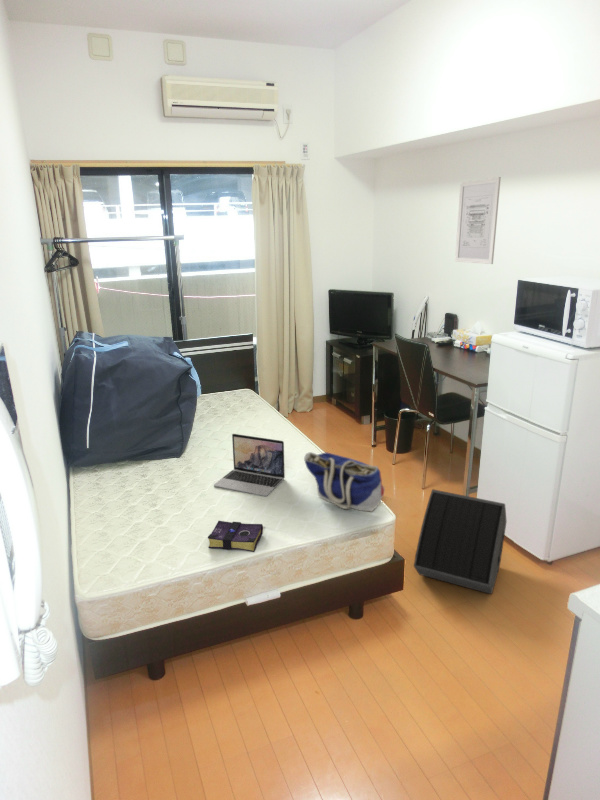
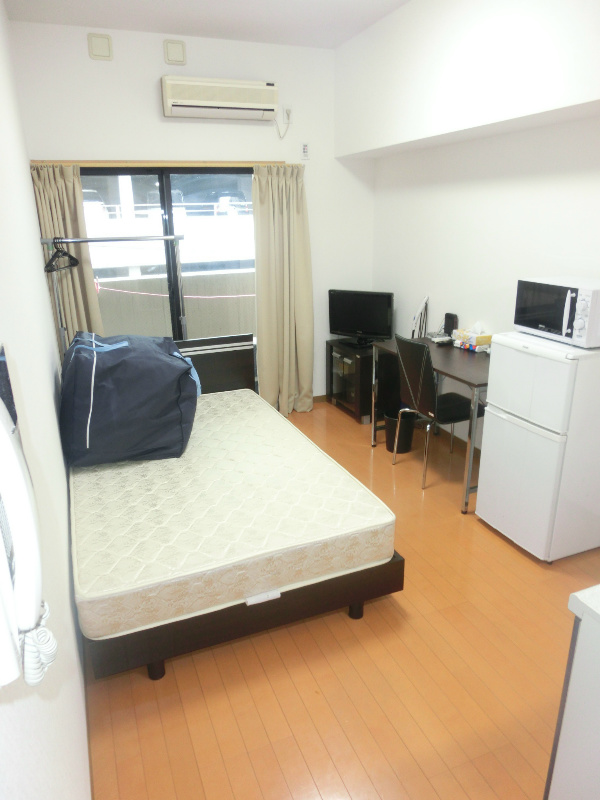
- laptop [213,433,286,497]
- speaker [413,488,508,595]
- tote bag [303,451,386,512]
- book [207,520,264,553]
- wall art [454,176,502,265]
